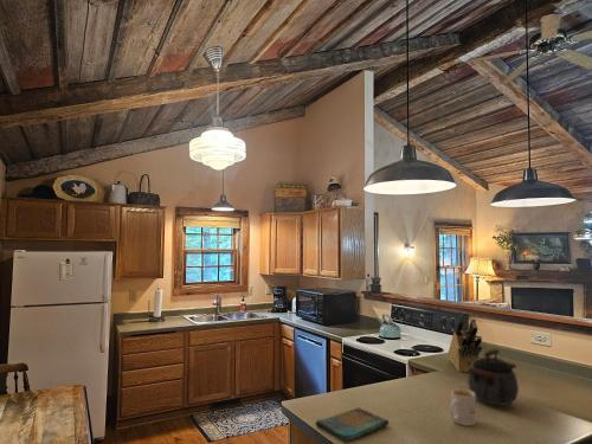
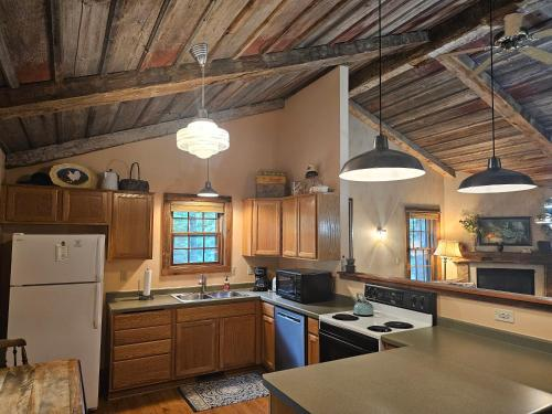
- knife block [446,317,483,373]
- kettle [465,348,520,406]
- dish towel [315,406,390,444]
- mug [449,387,477,427]
